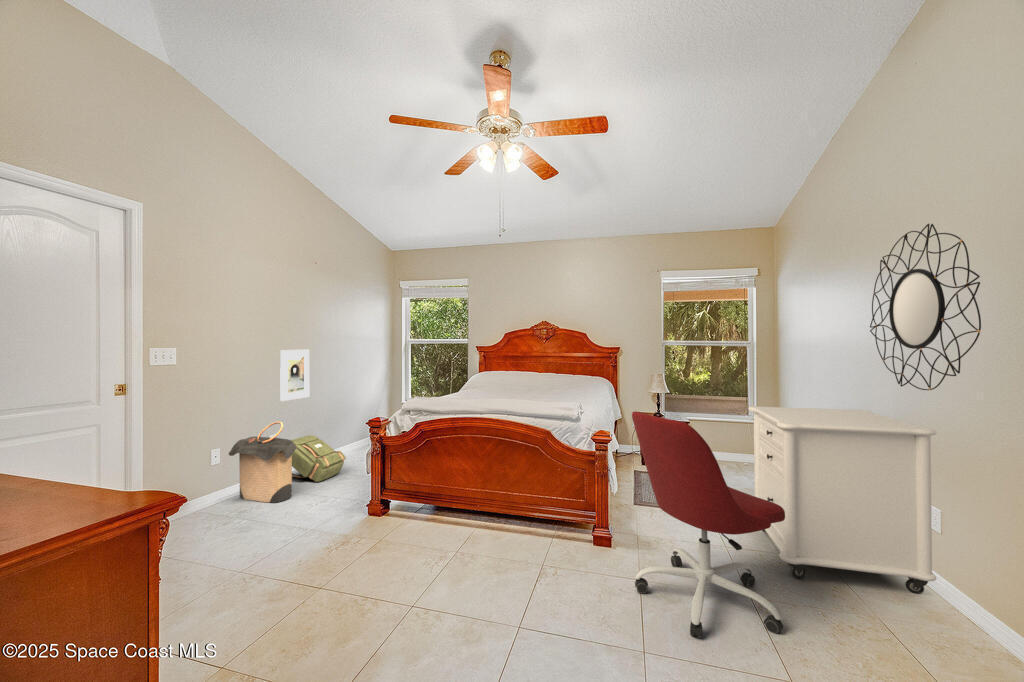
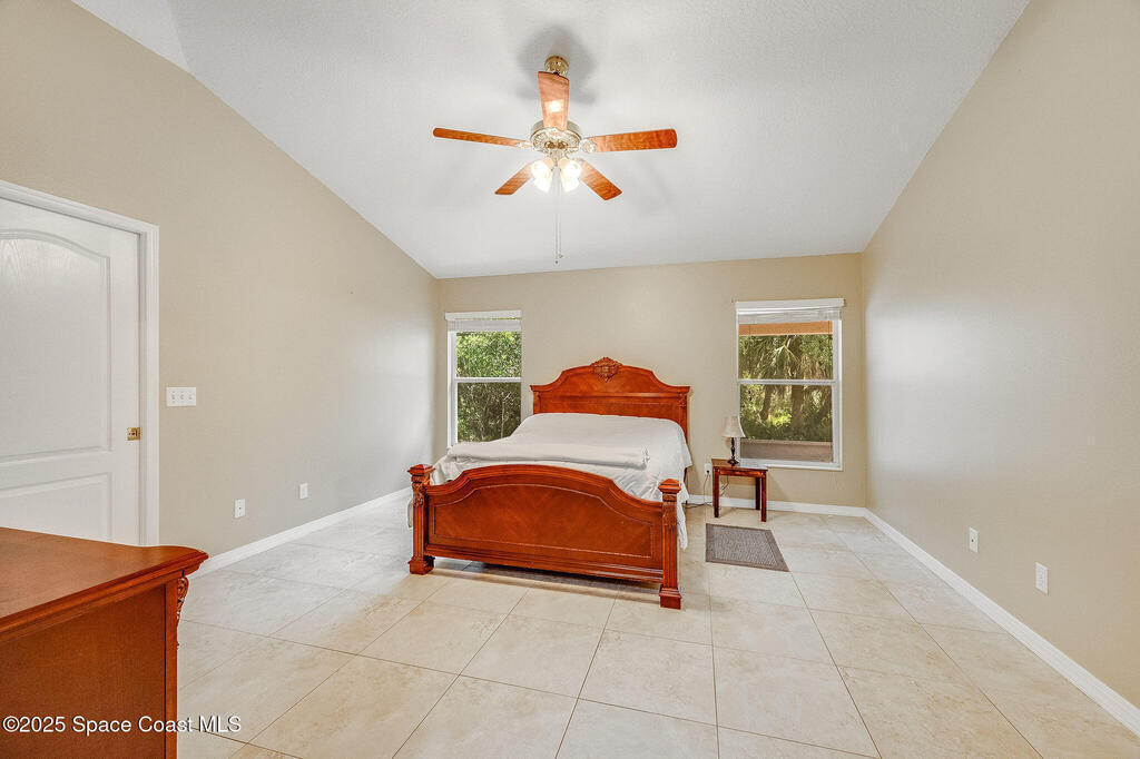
- filing cabinet [748,405,937,595]
- laundry hamper [228,421,298,504]
- backpack [290,434,347,483]
- home mirror [869,223,982,391]
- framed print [279,349,310,402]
- office chair [631,411,785,640]
